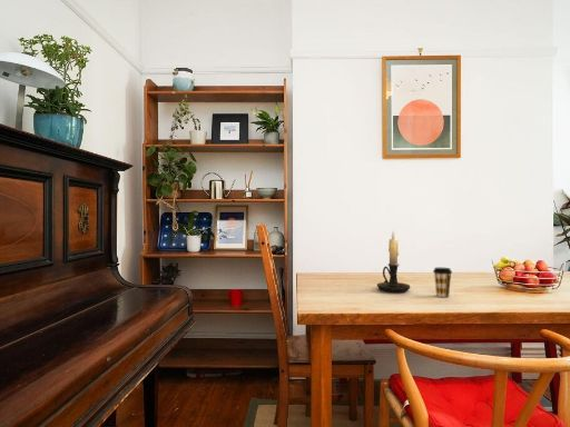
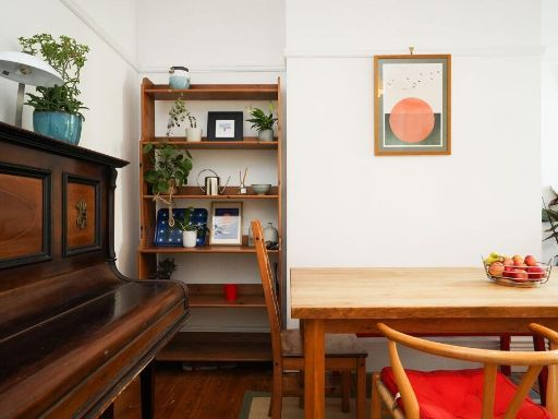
- coffee cup [432,267,453,298]
- candle holder [376,230,411,294]
